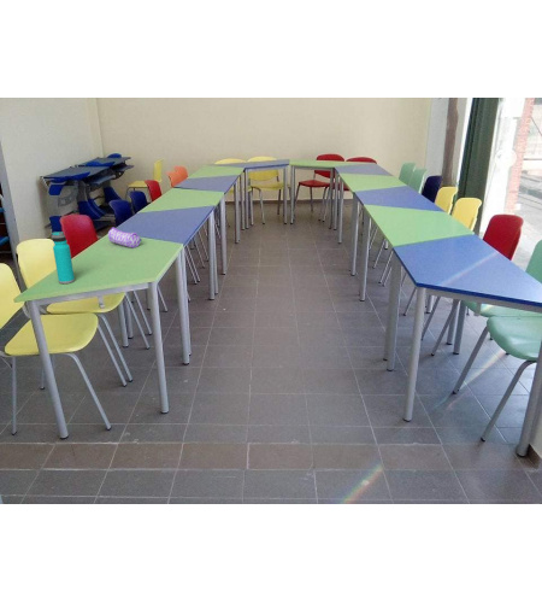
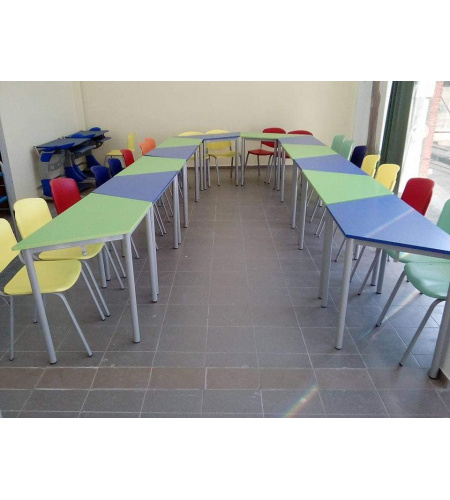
- water bottle [51,230,76,285]
- pencil case [107,227,142,248]
